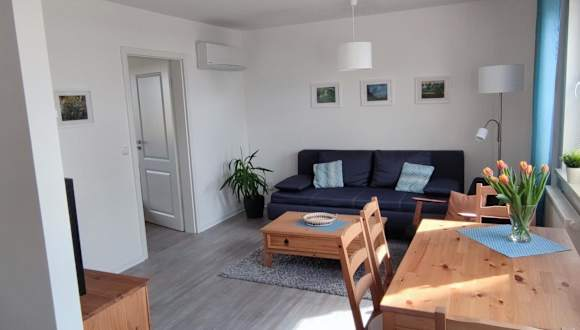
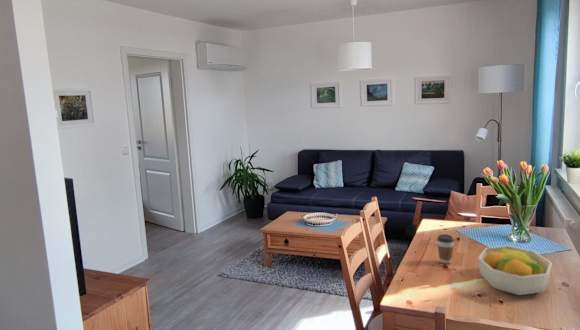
+ fruit bowl [477,245,553,296]
+ coffee cup [436,233,455,264]
